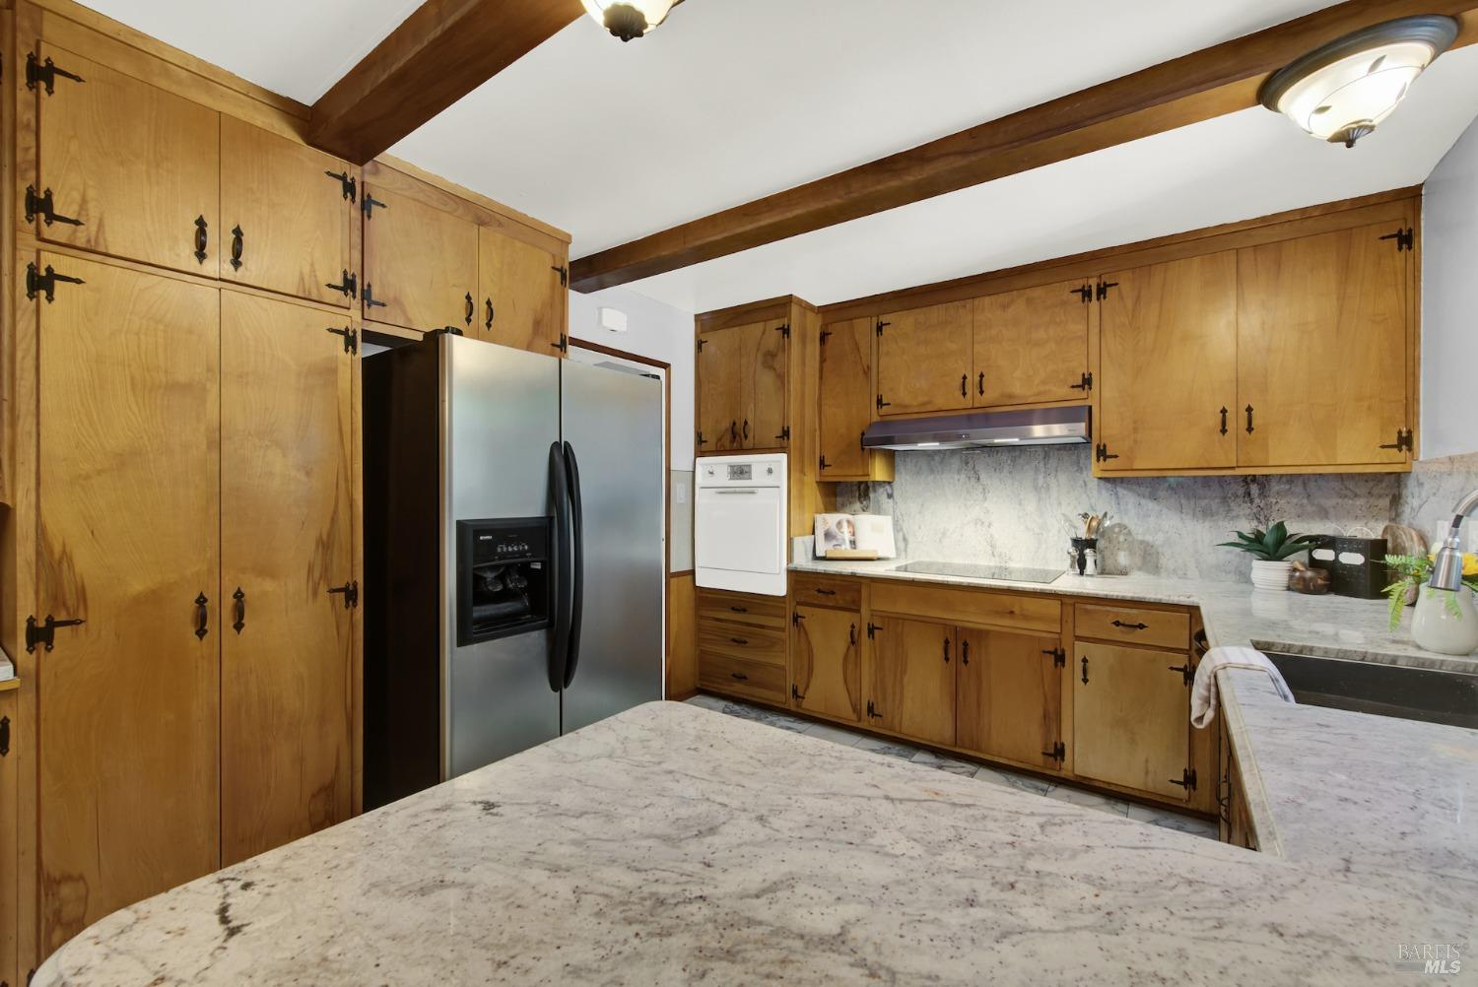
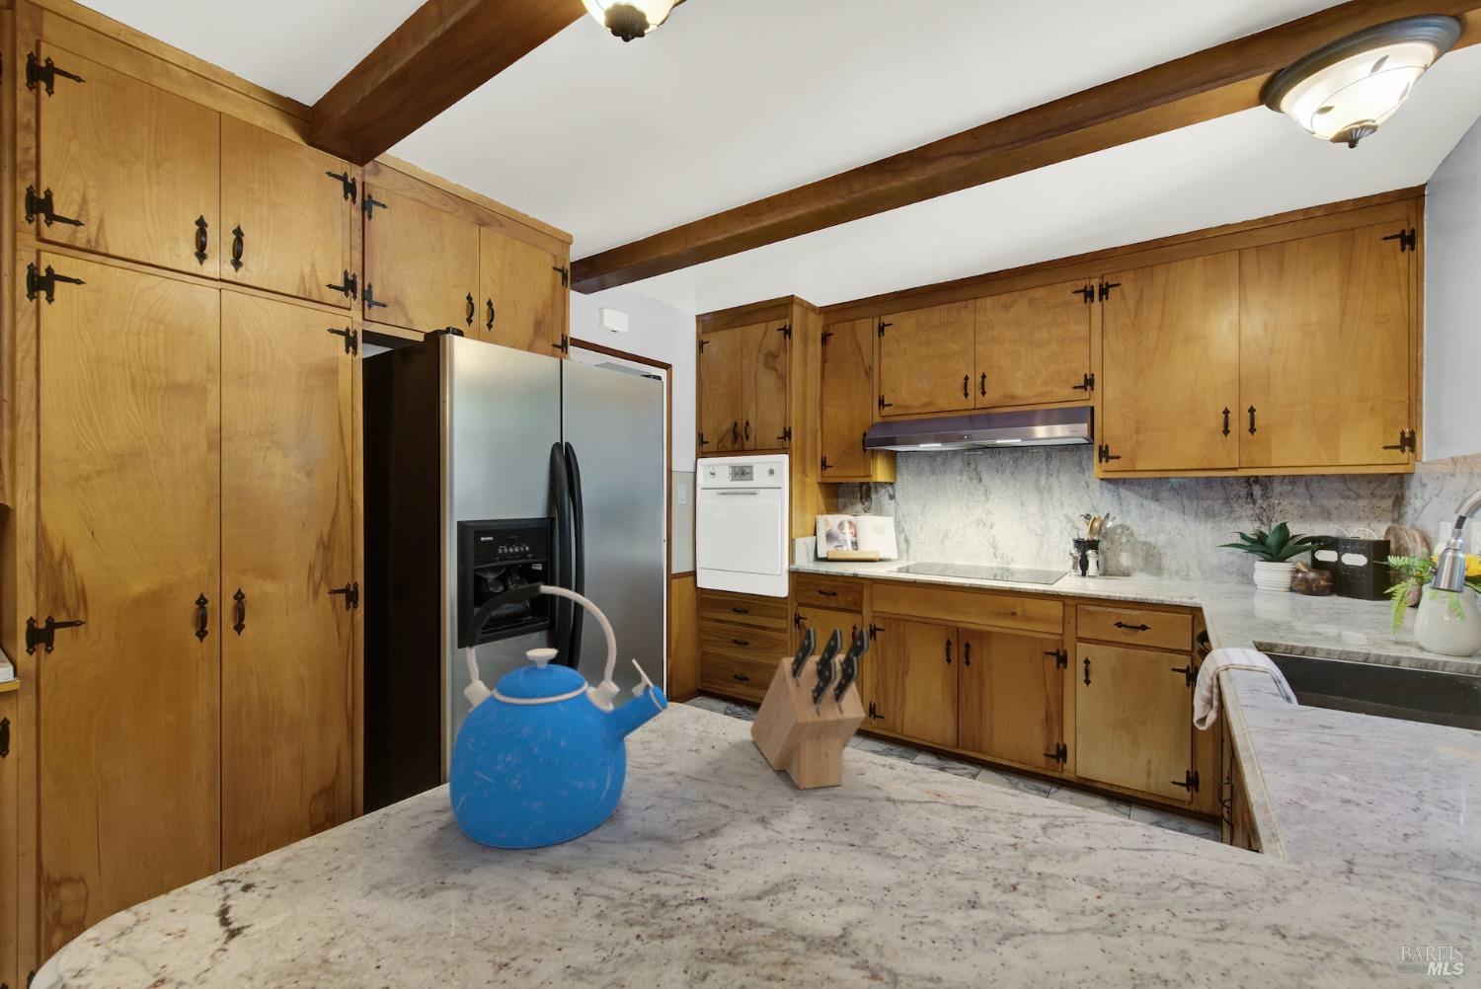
+ knife block [749,627,870,790]
+ kettle [448,581,669,850]
